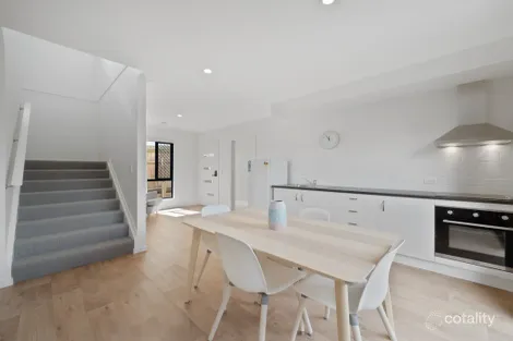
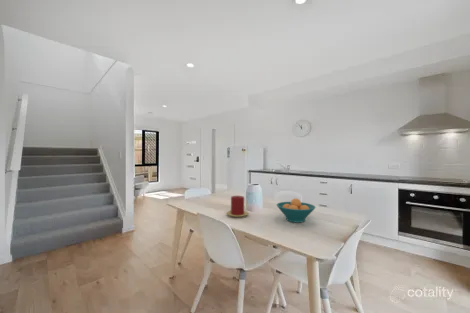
+ candle [226,195,250,218]
+ fruit bowl [276,197,316,224]
